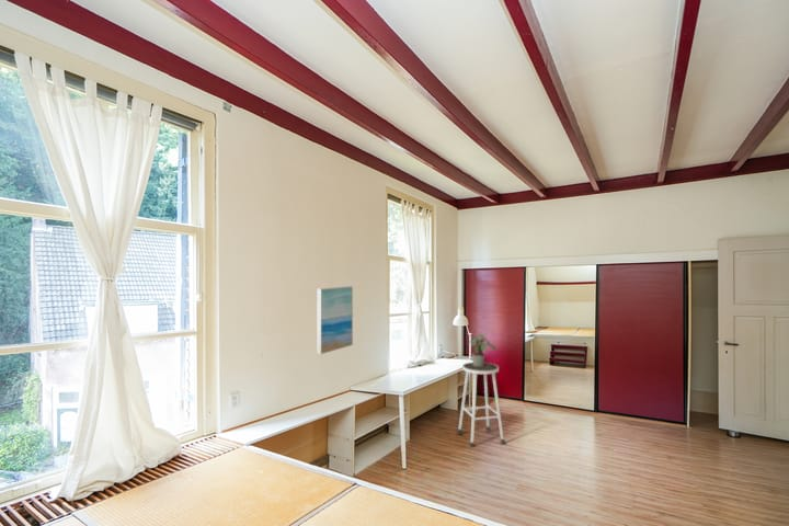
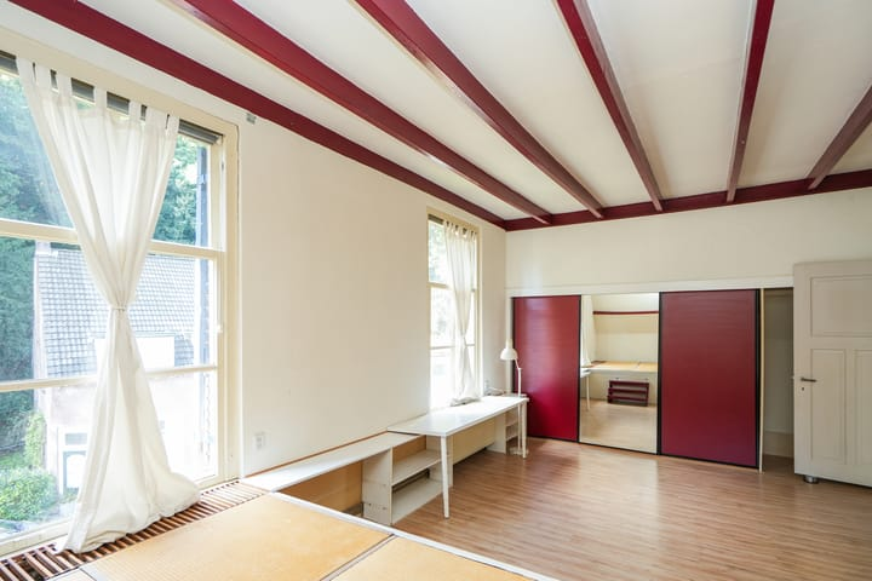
- potted plant [469,333,499,366]
- wall art [316,285,354,355]
- stool [456,362,506,448]
